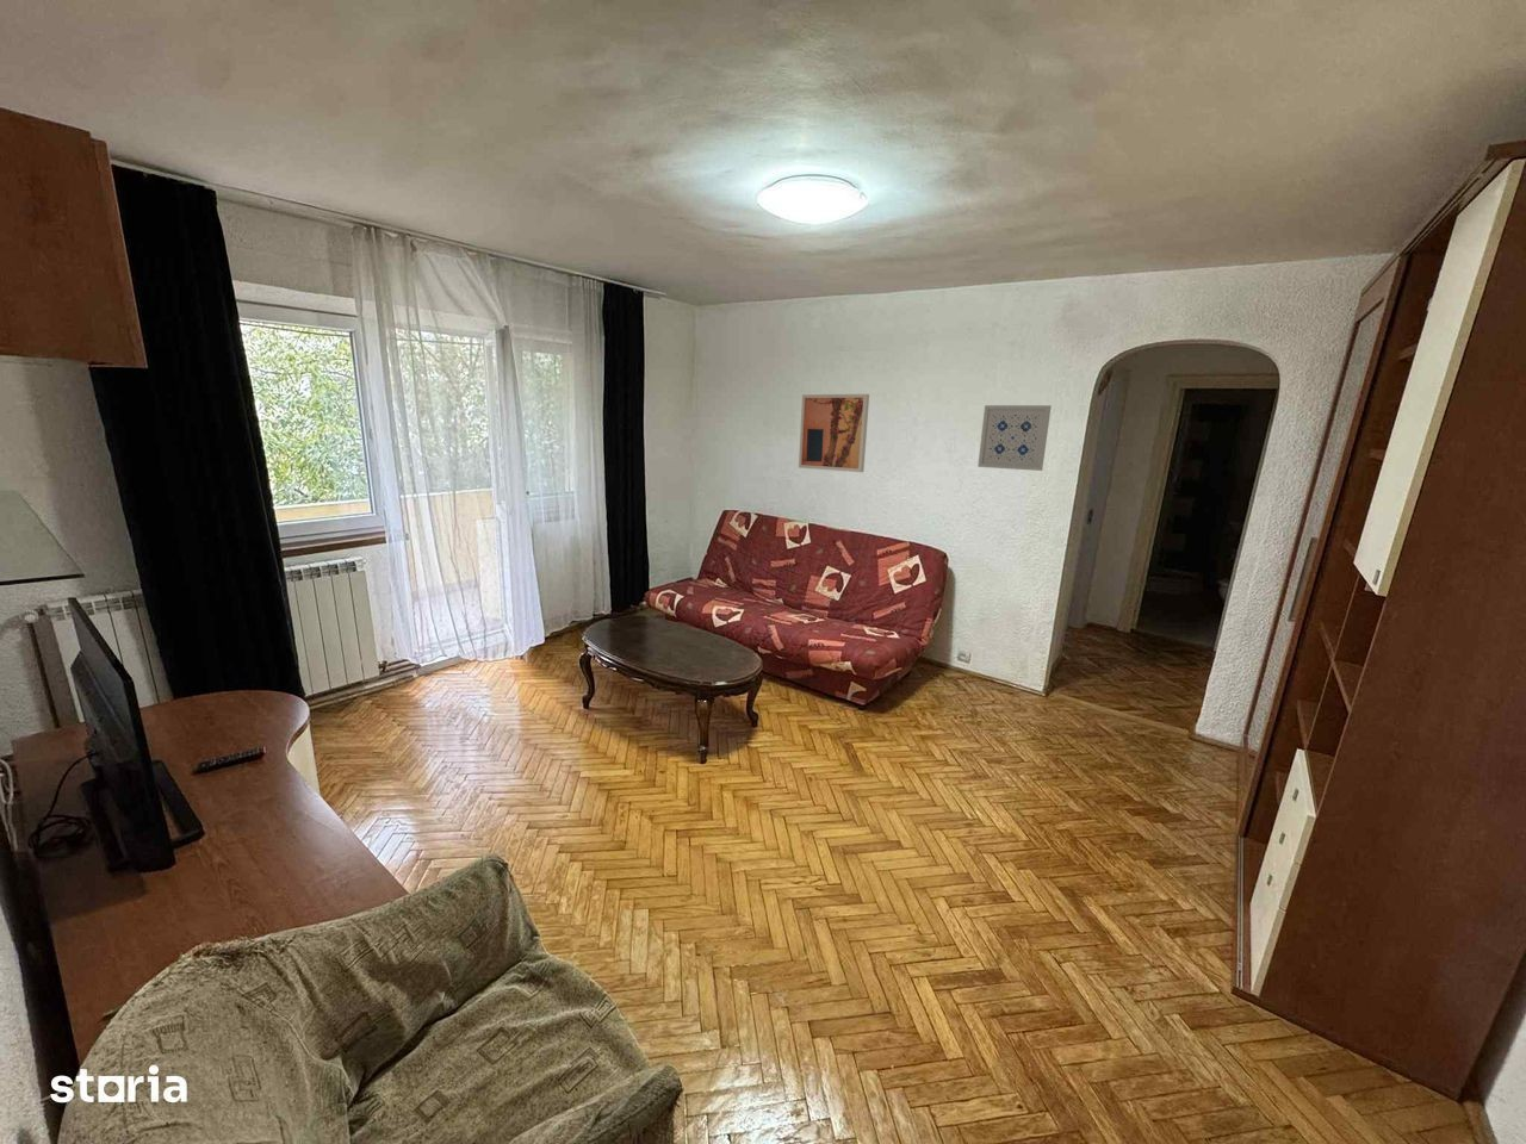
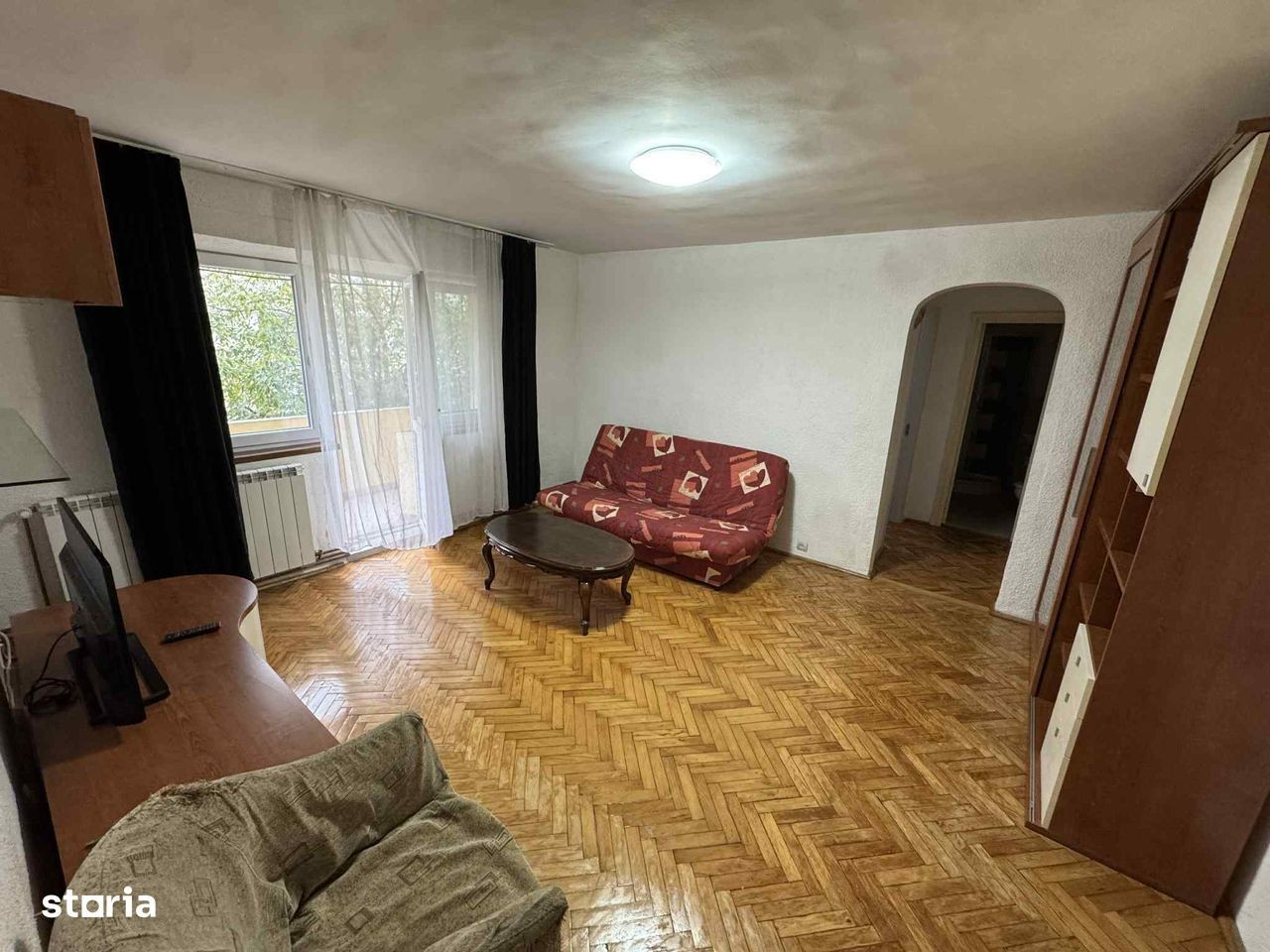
- wall art [798,393,870,473]
- wall art [977,404,1053,472]
